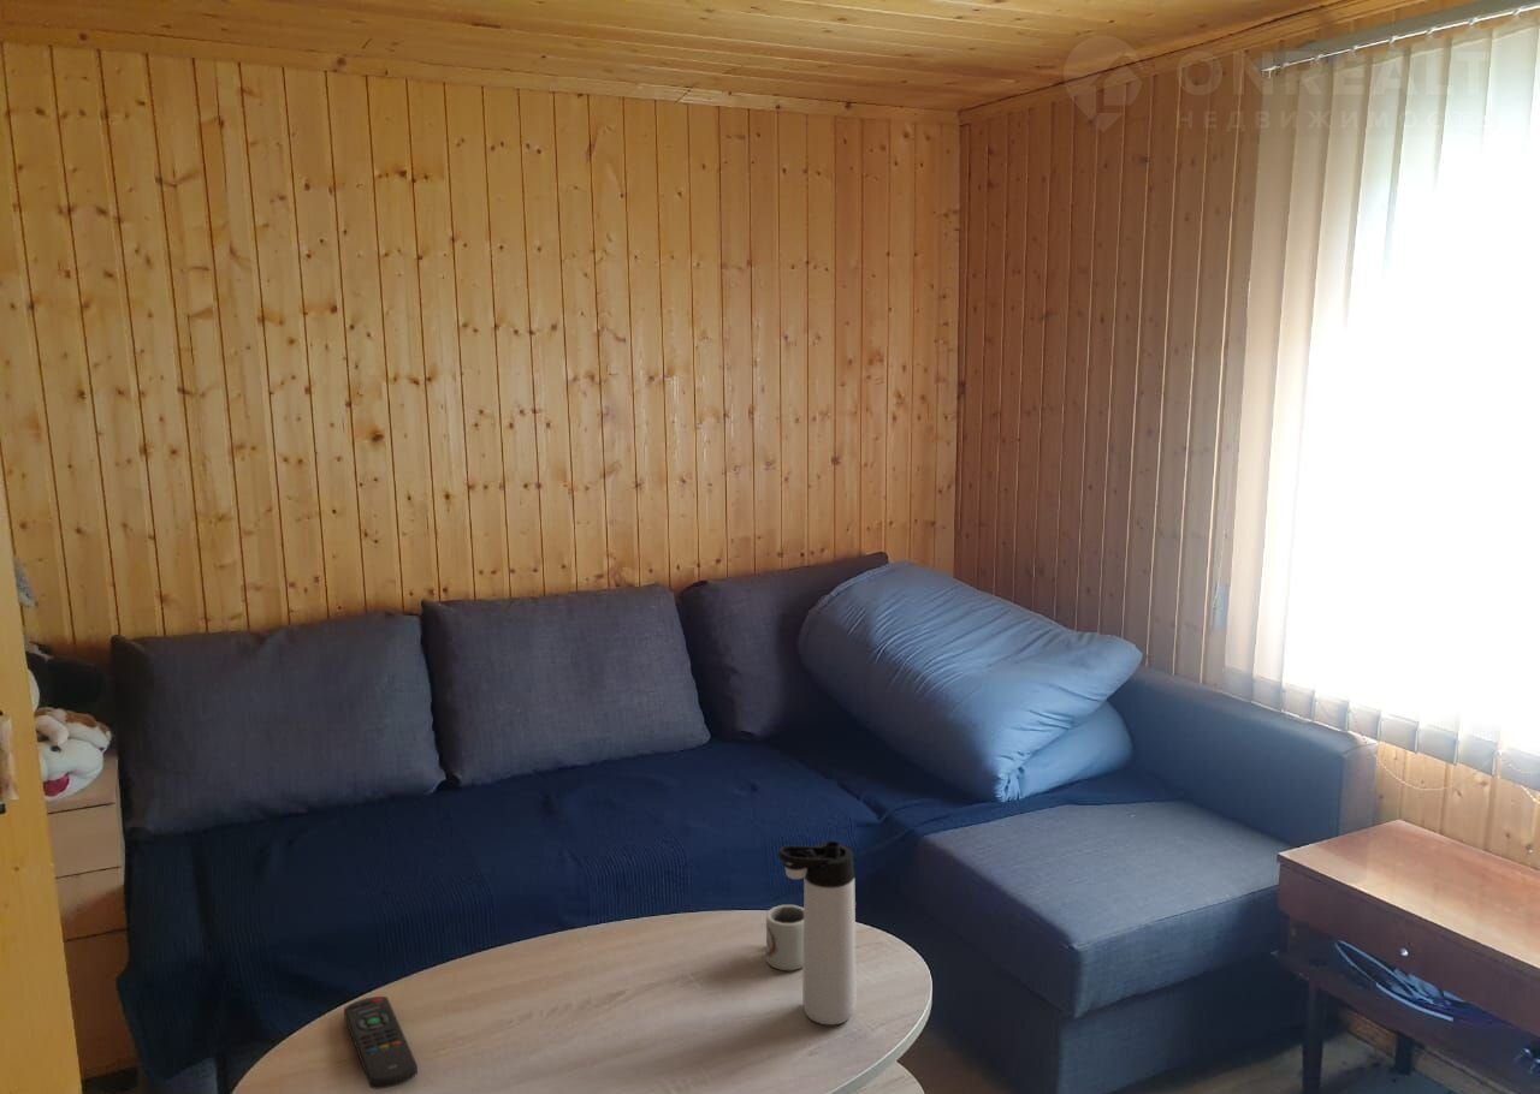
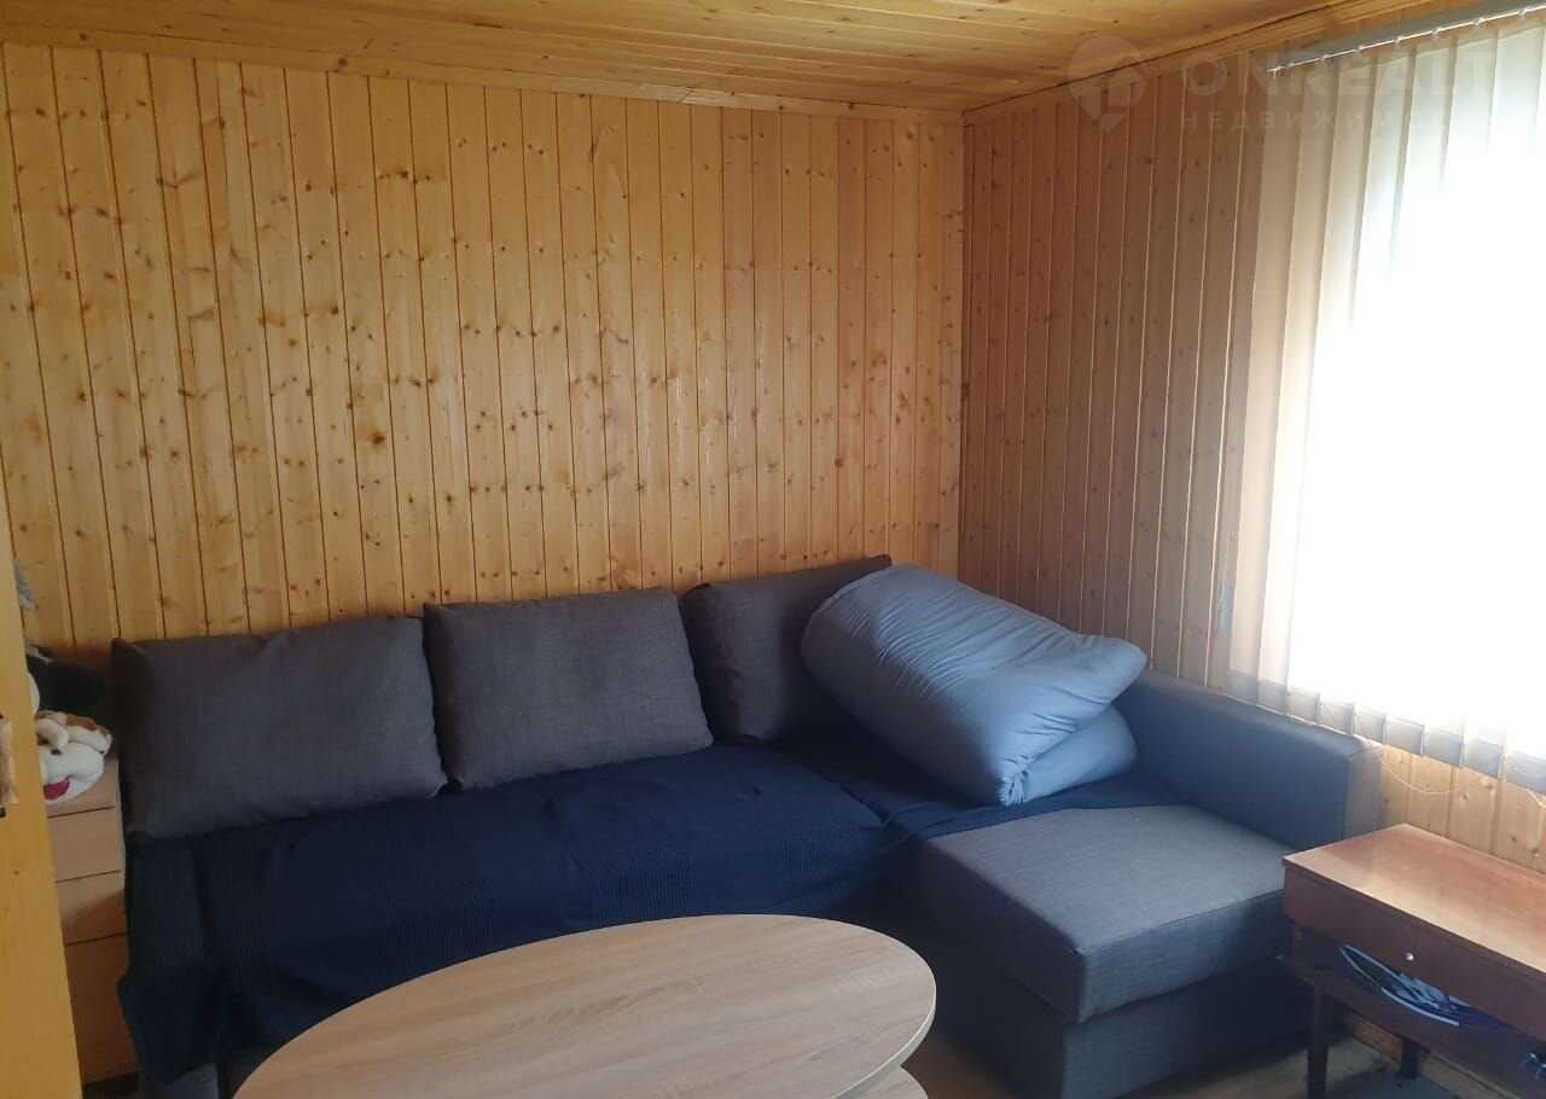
- cup [765,904,804,971]
- thermos bottle [777,840,858,1025]
- remote control [343,995,419,1090]
